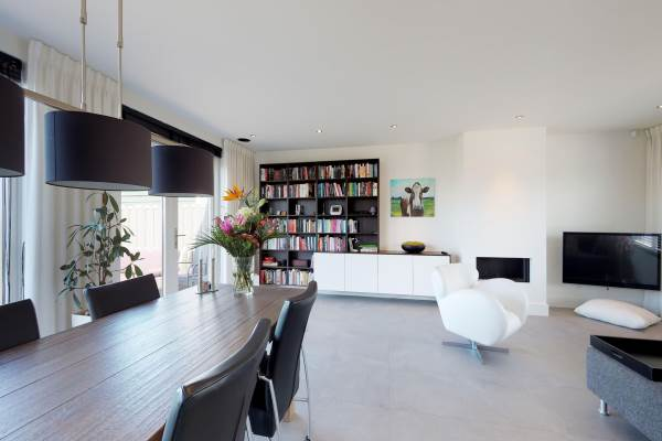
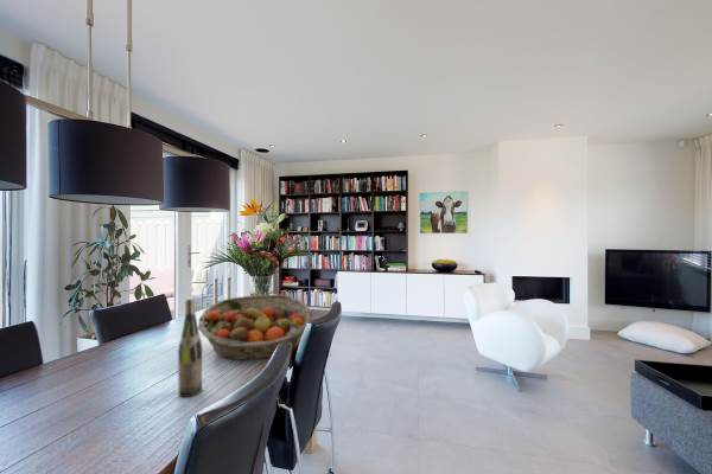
+ fruit basket [197,294,313,361]
+ wine bottle [177,297,203,398]
